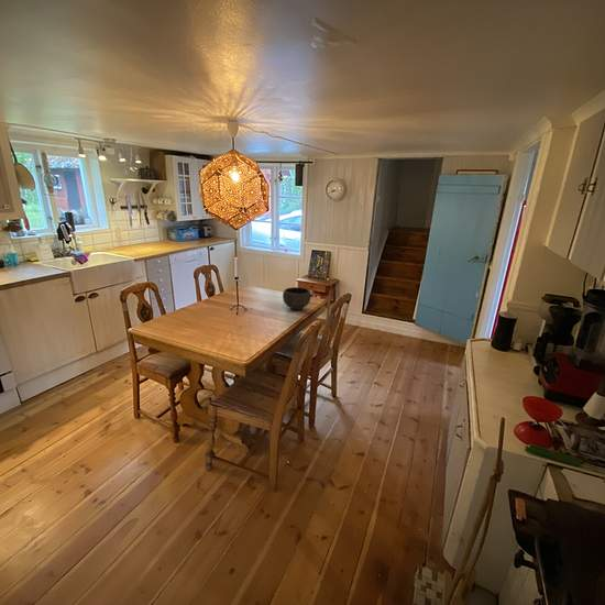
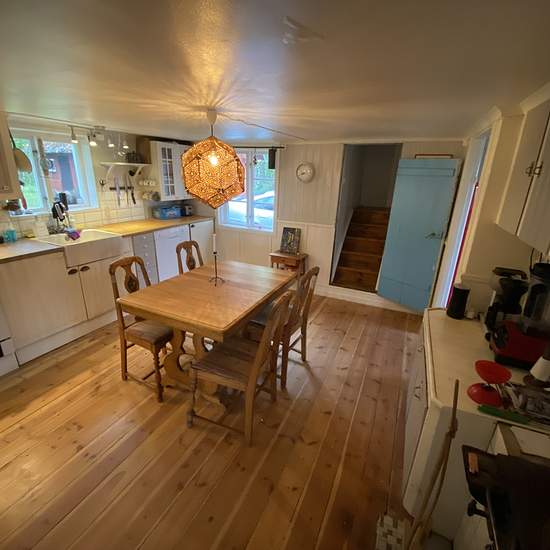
- bowl [282,286,312,311]
